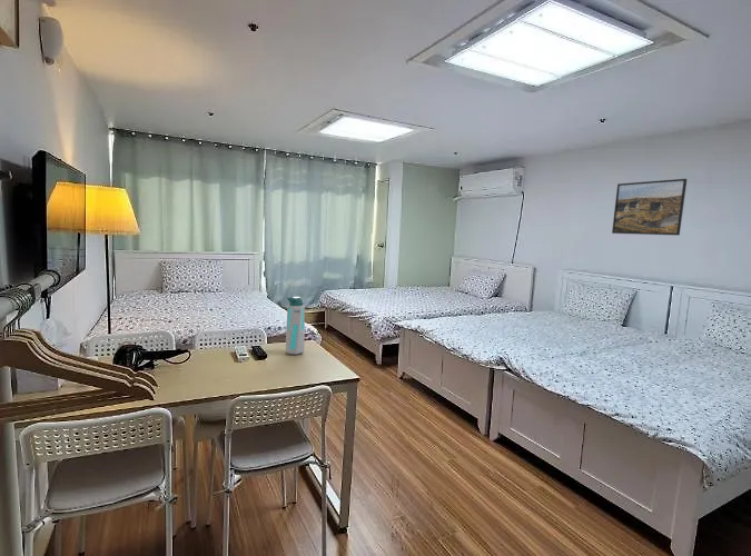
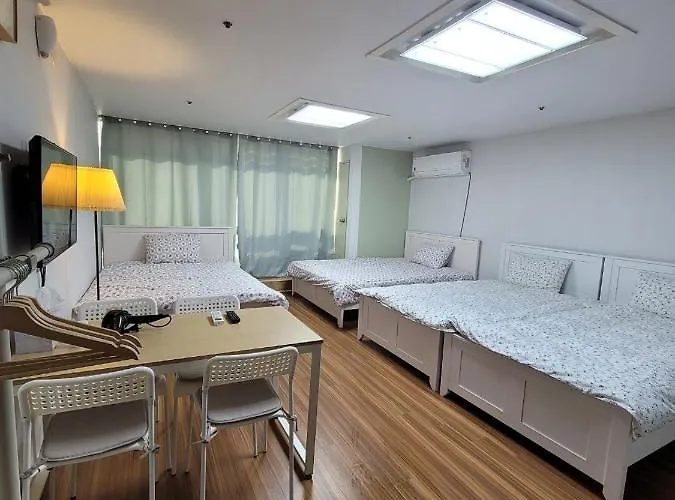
- water bottle [285,296,306,356]
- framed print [611,178,688,237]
